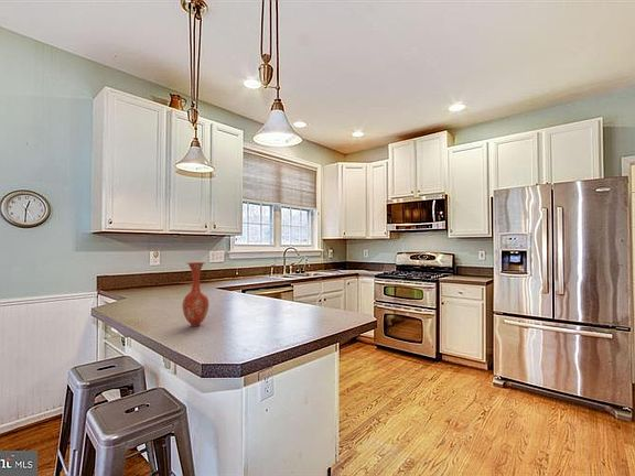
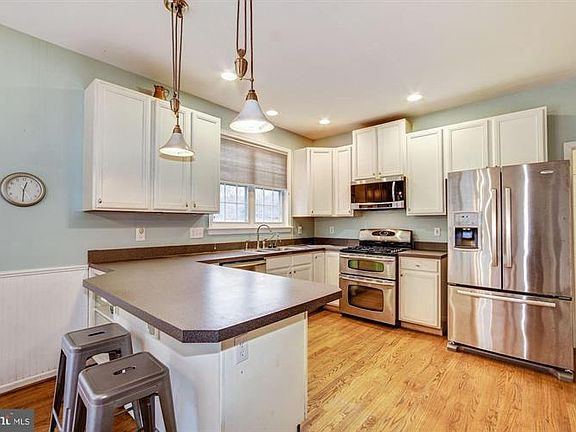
- vase [181,261,209,327]
